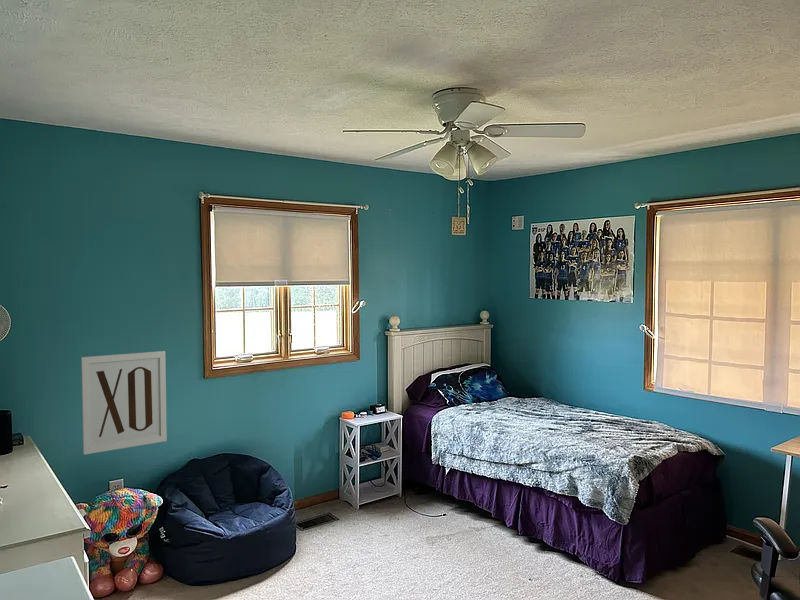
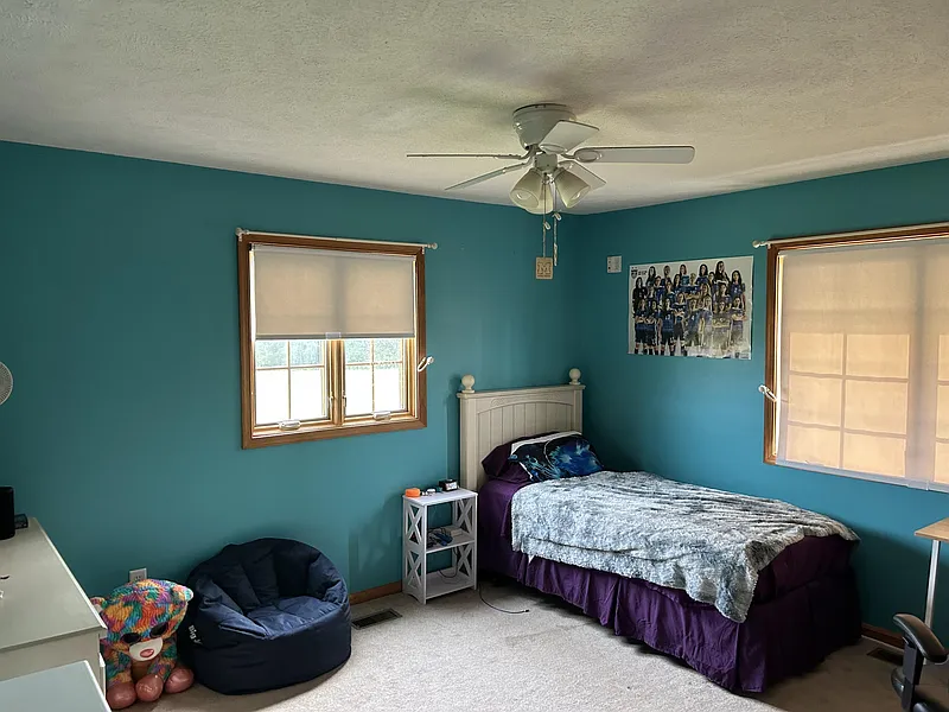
- wall art [80,350,168,455]
